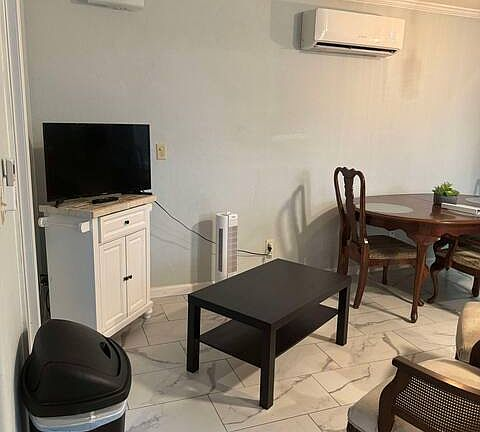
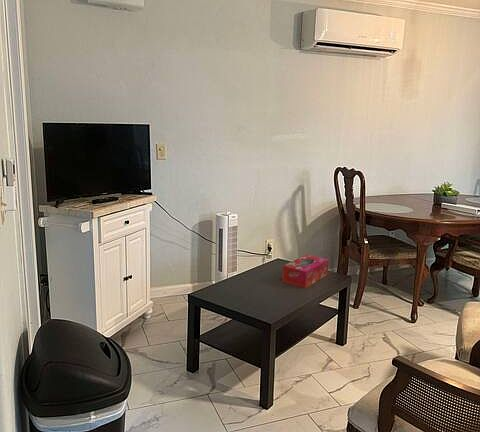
+ tissue box [281,254,330,289]
